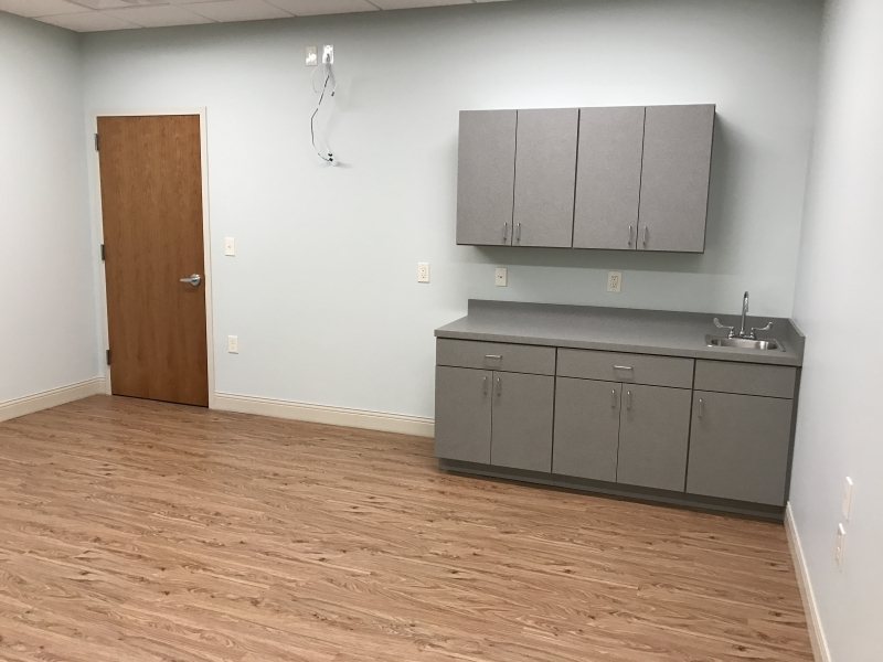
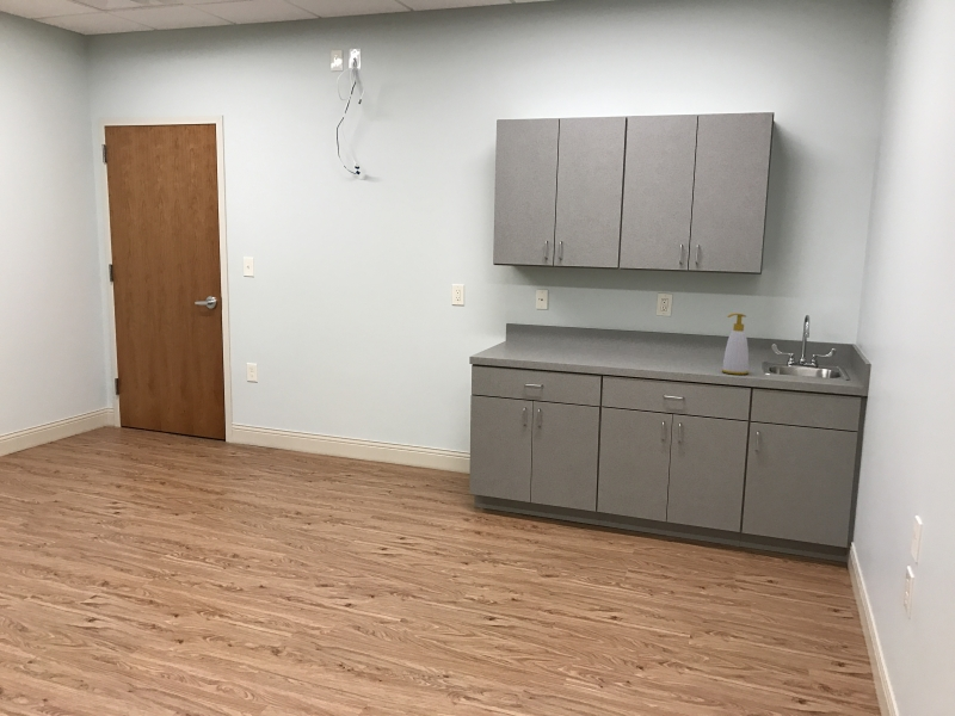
+ soap bottle [721,313,750,376]
